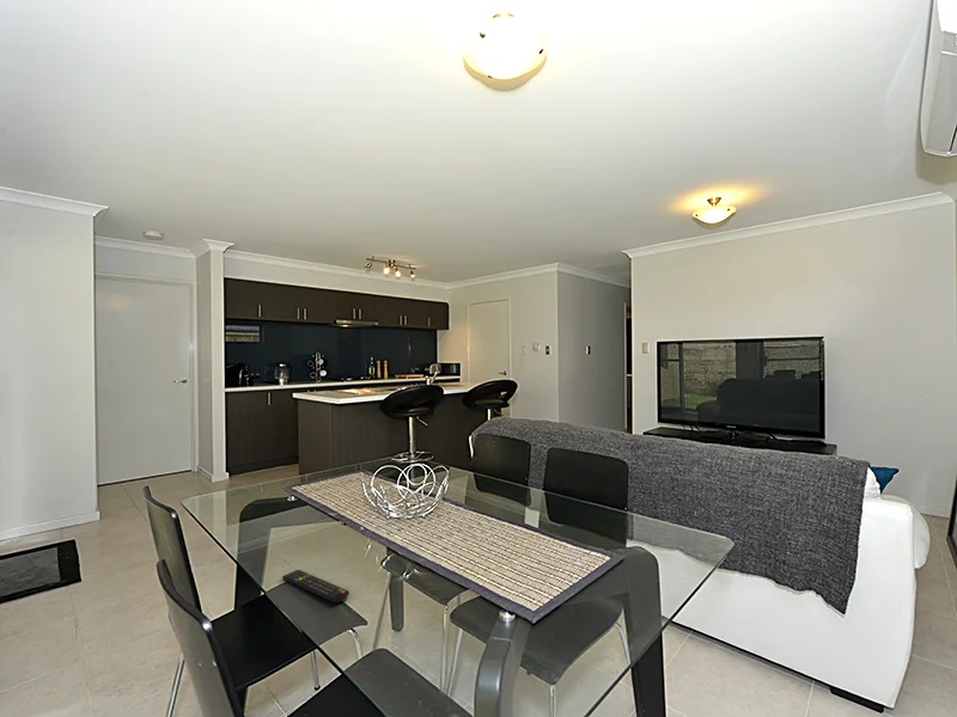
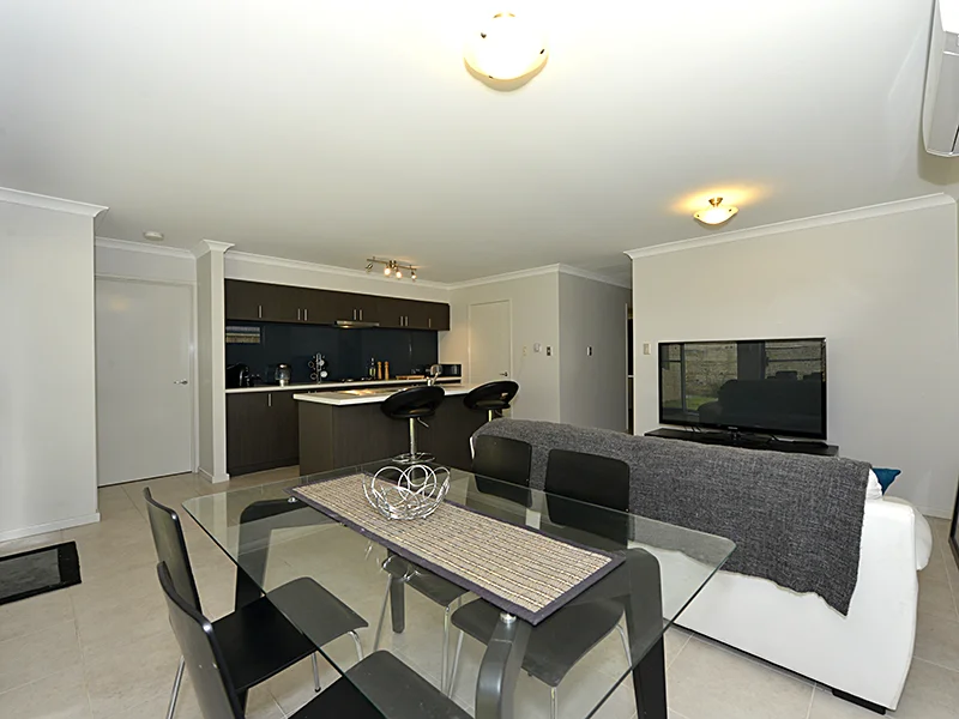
- remote control [281,569,351,603]
